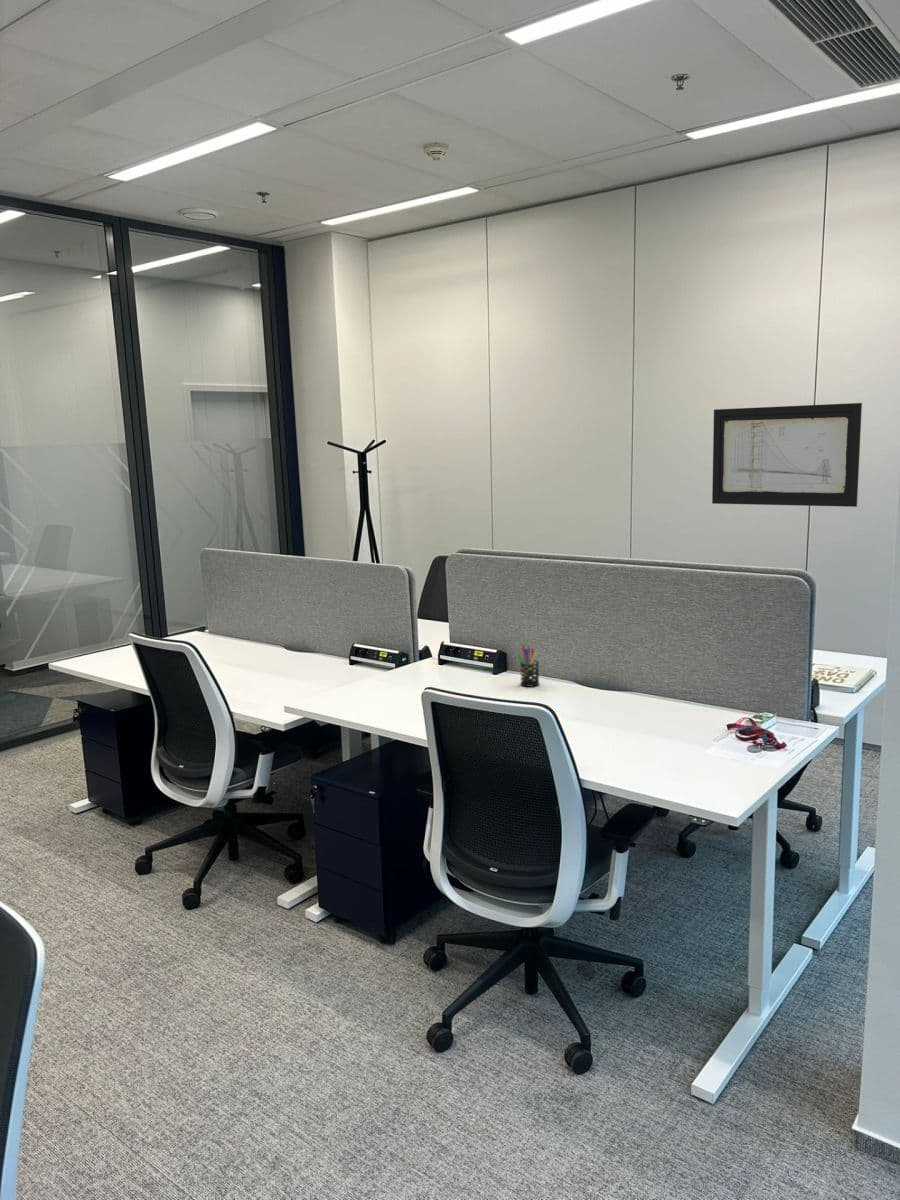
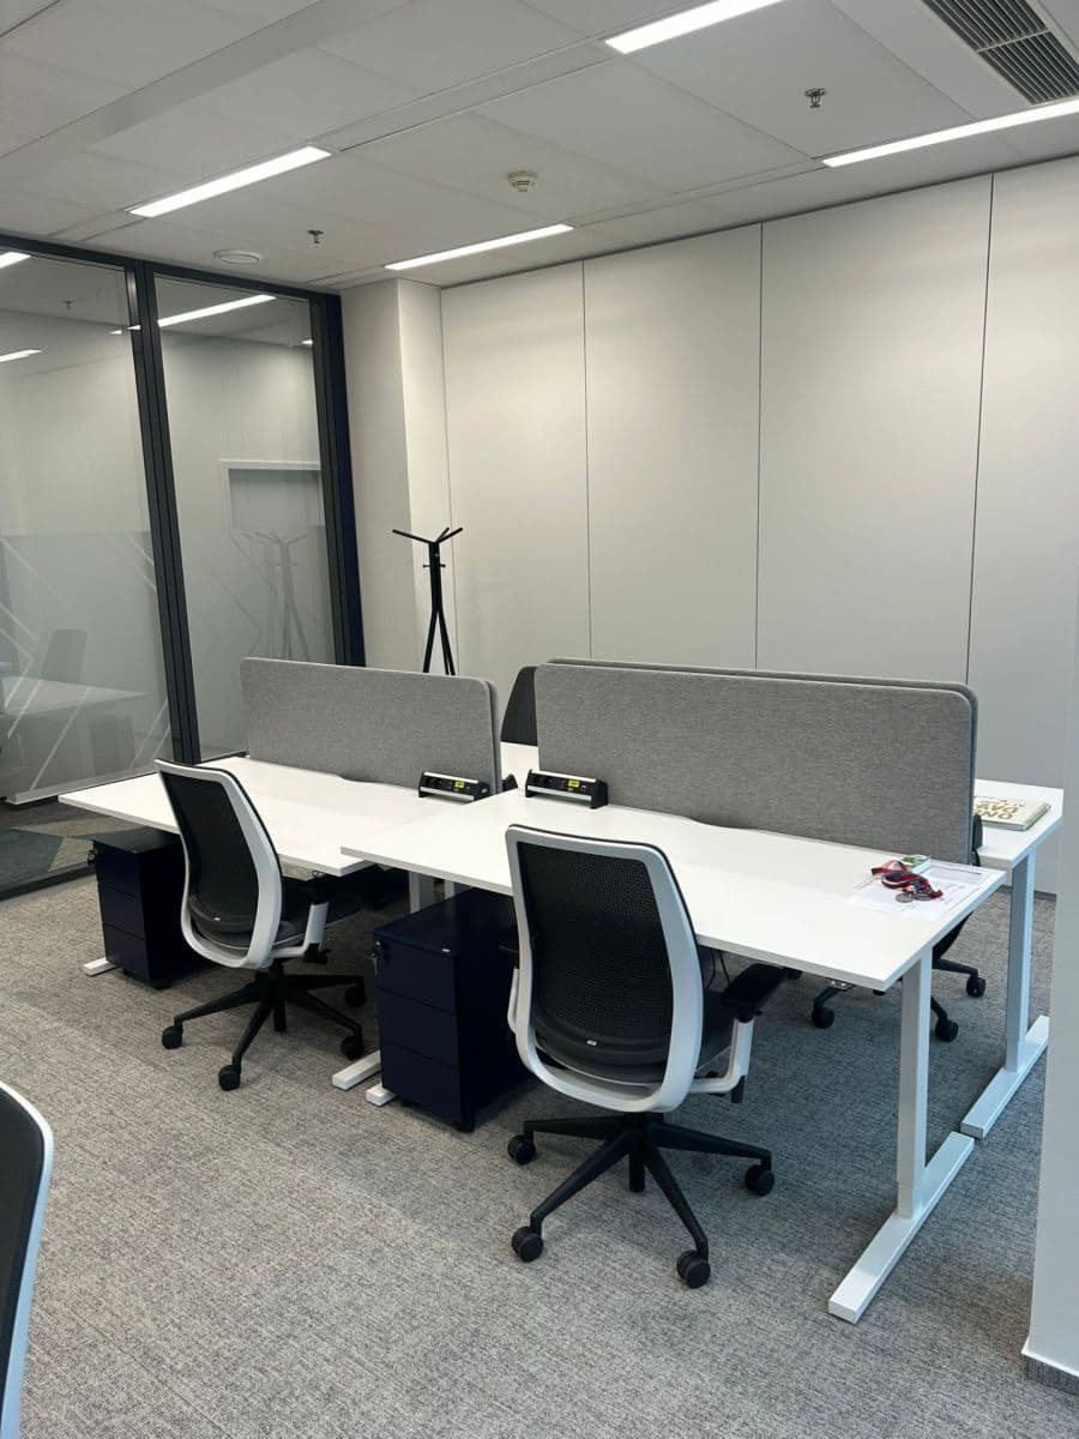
- pen holder [516,644,540,688]
- wall art [711,402,863,508]
